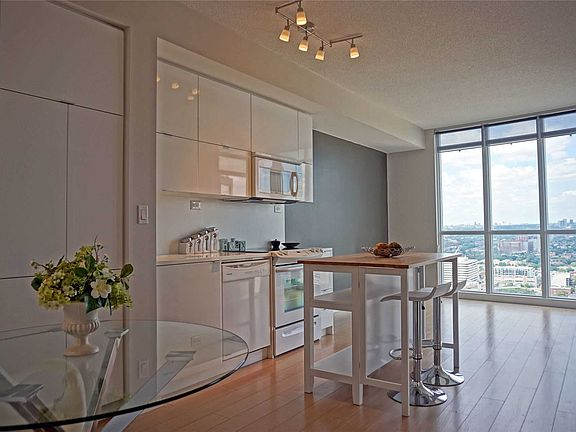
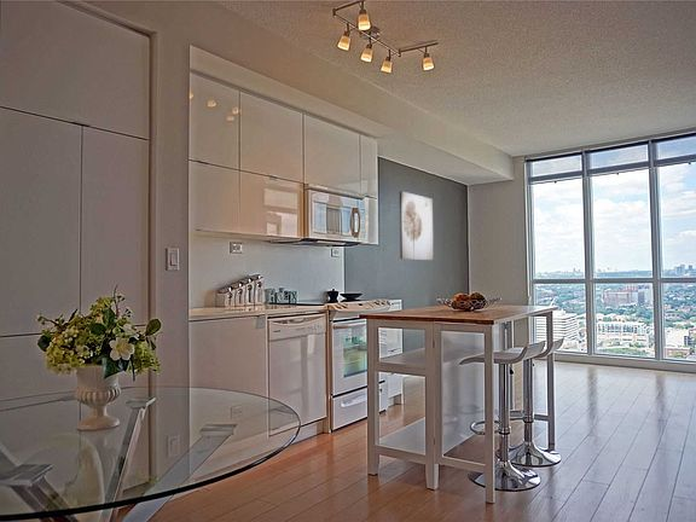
+ wall art [399,190,434,261]
